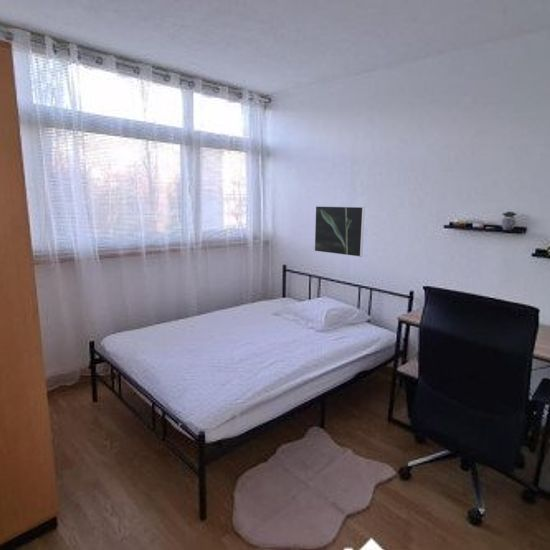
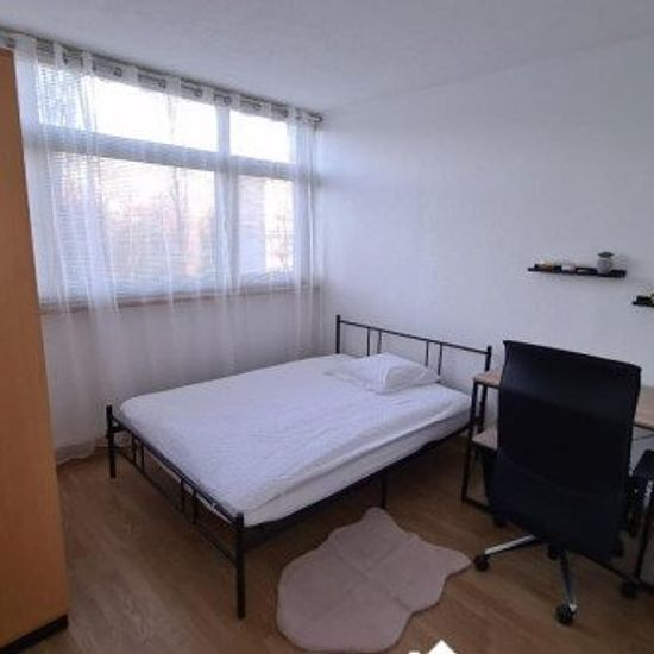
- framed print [314,205,366,258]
